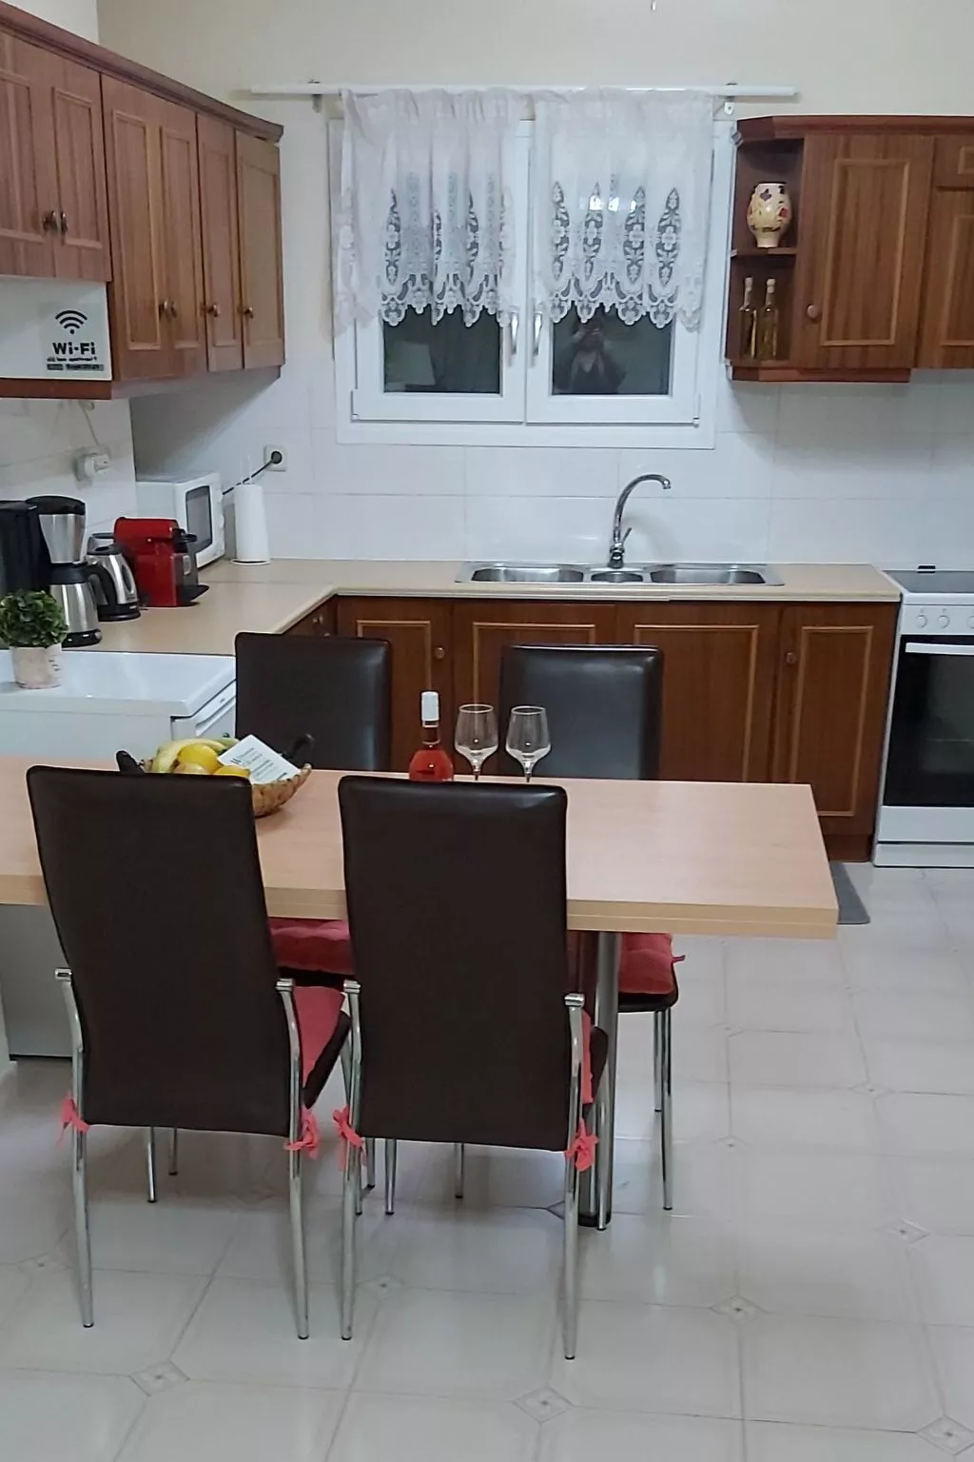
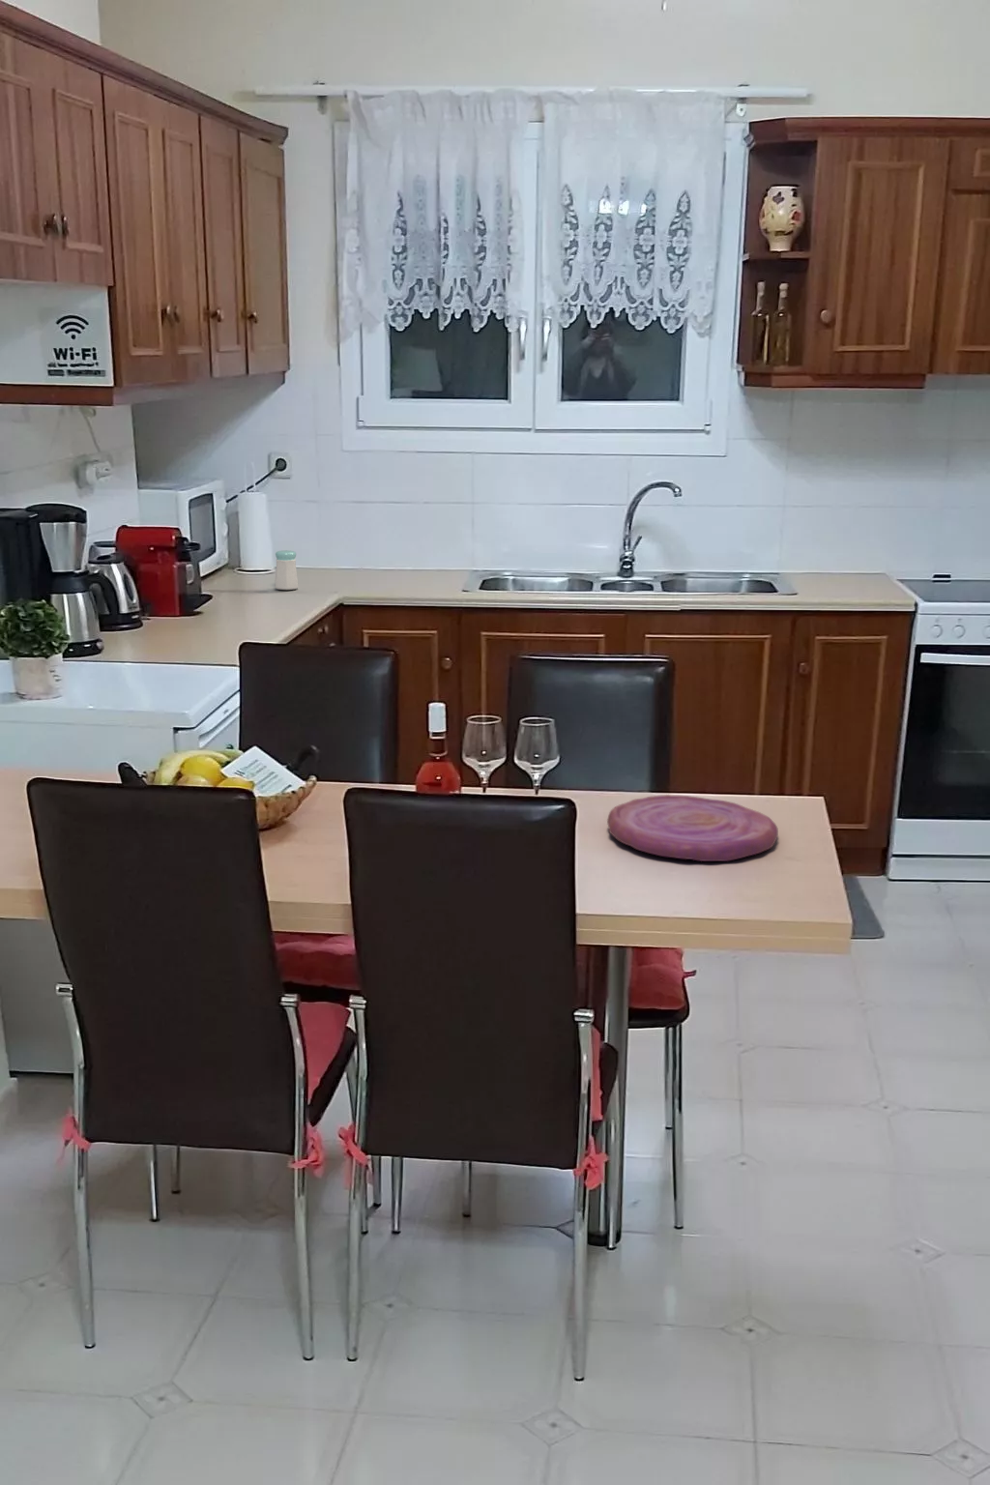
+ salt shaker [274,549,298,591]
+ plate [607,793,779,863]
